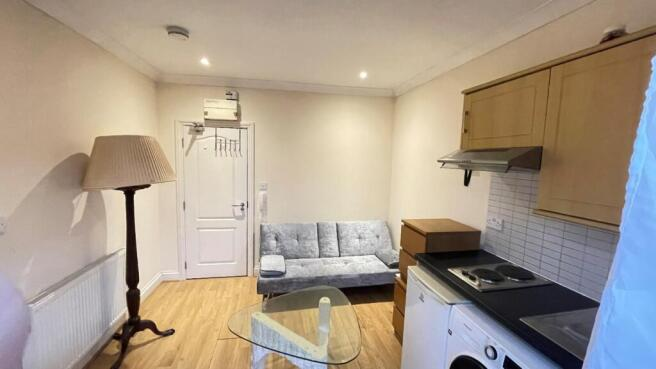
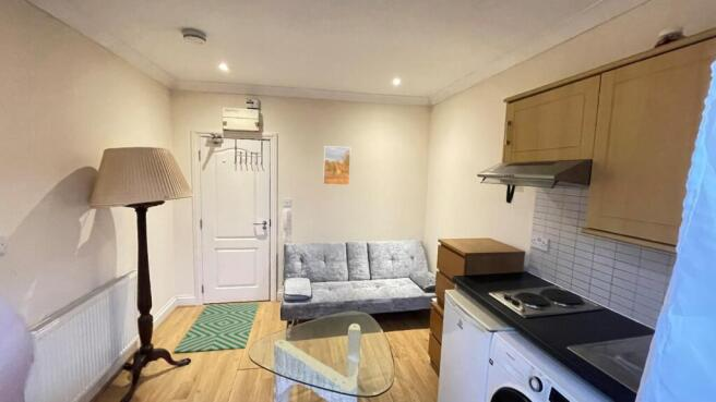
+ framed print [322,145,351,186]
+ rug [172,302,260,354]
